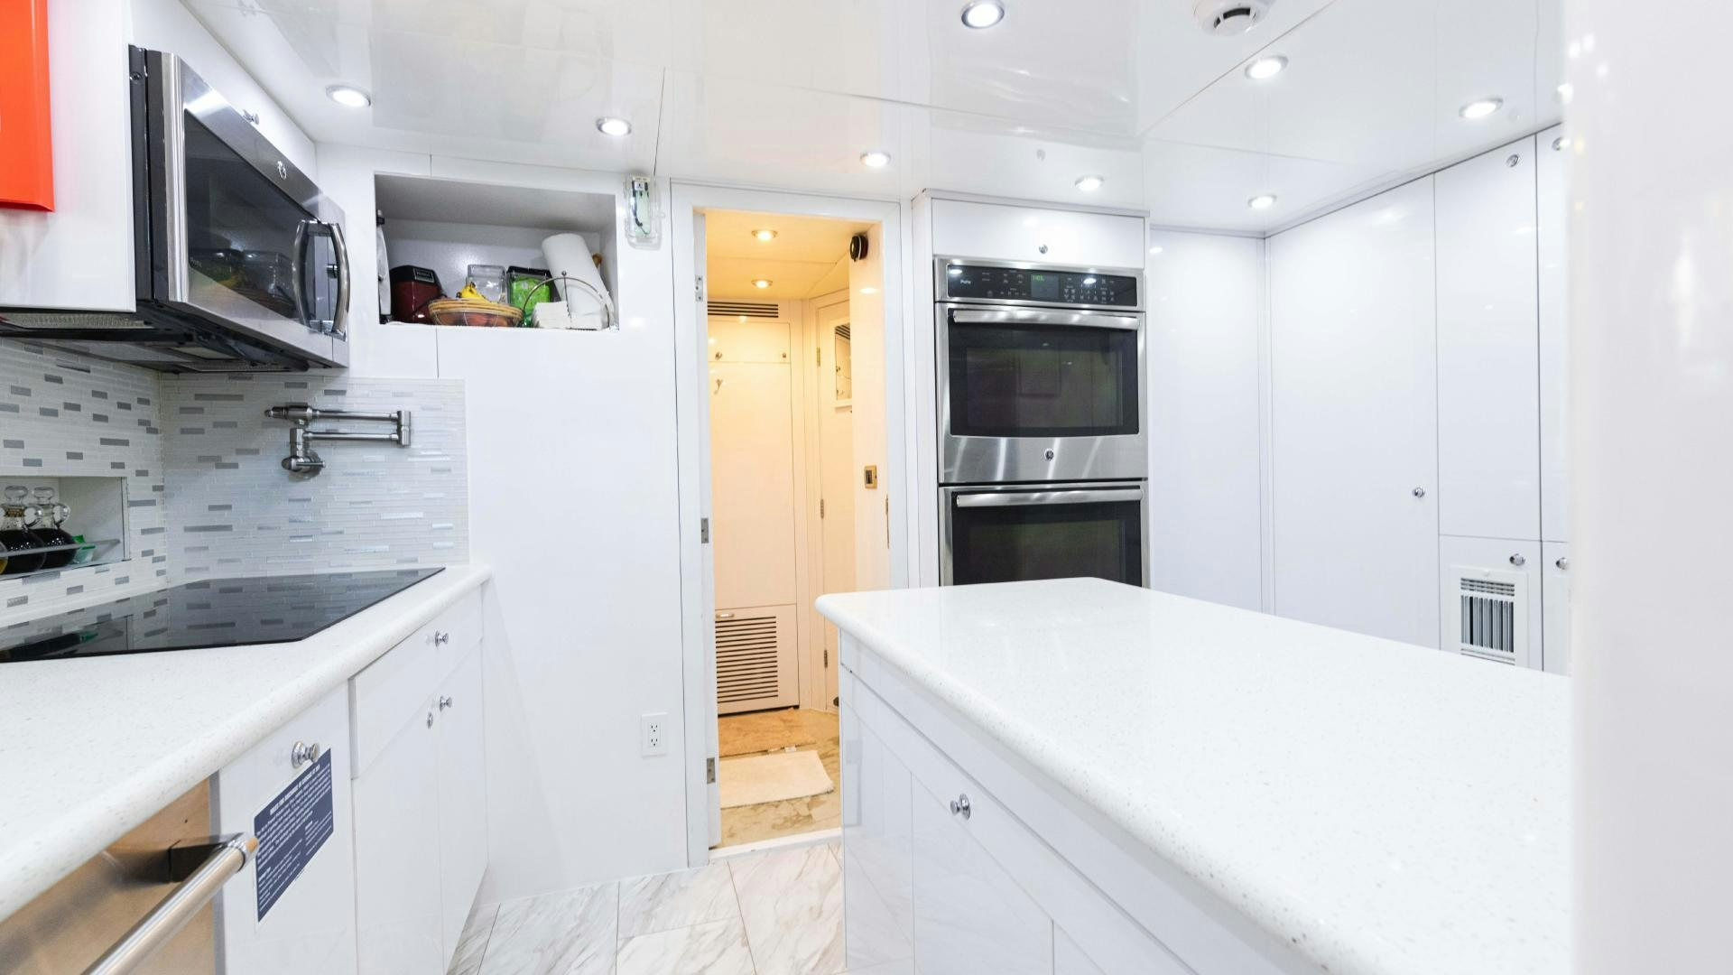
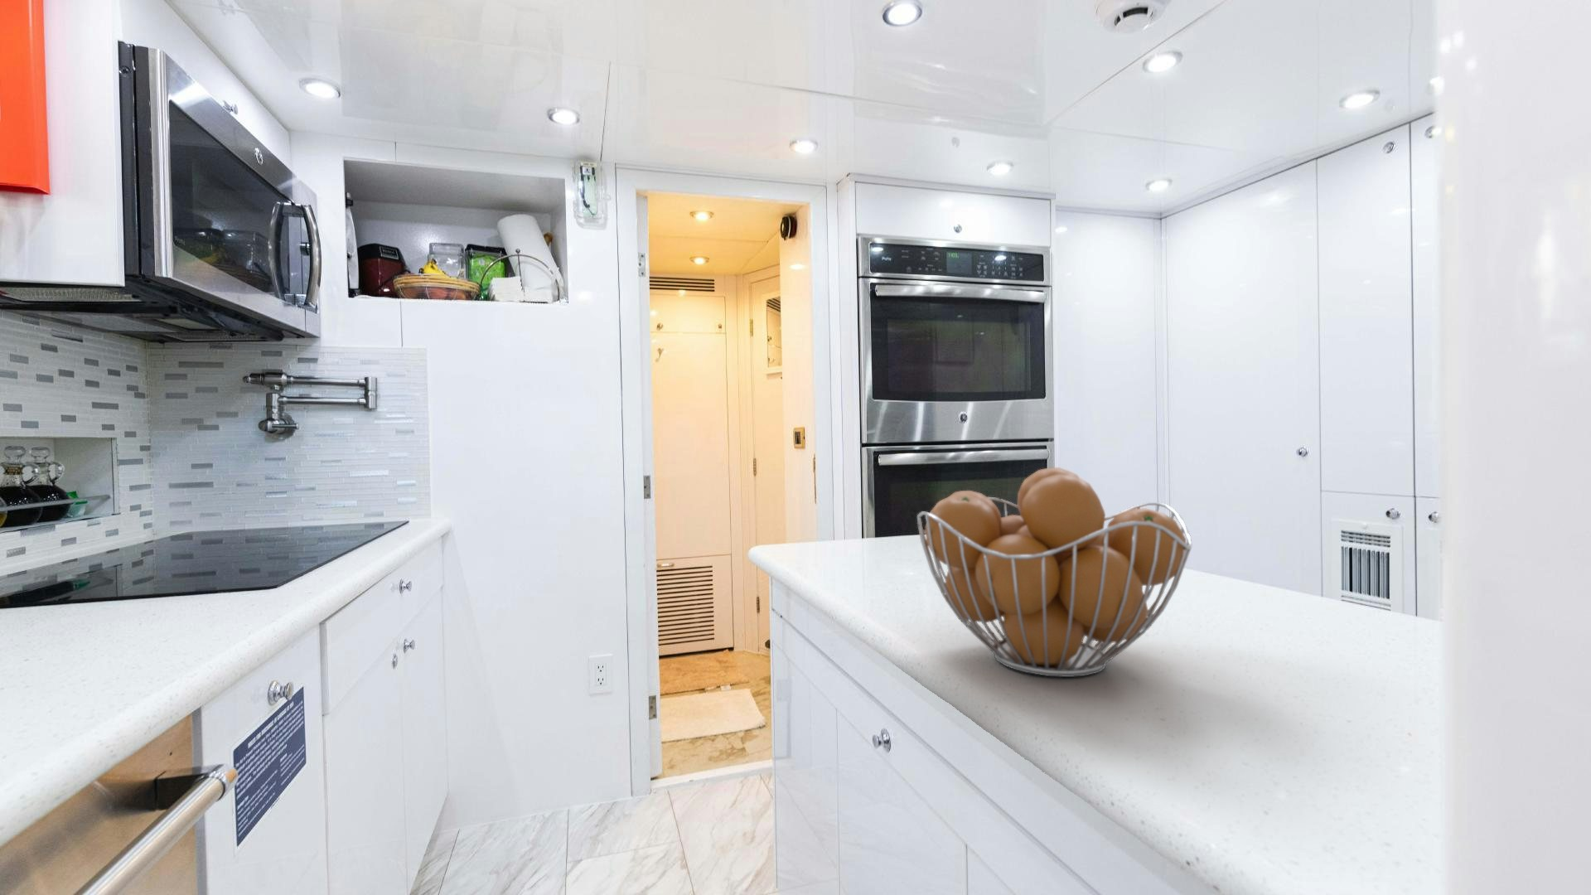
+ fruit basket [917,467,1192,678]
